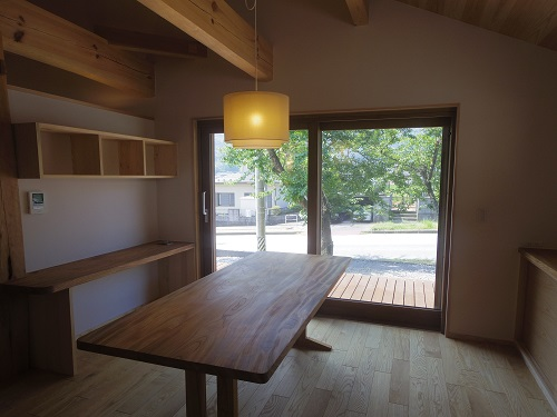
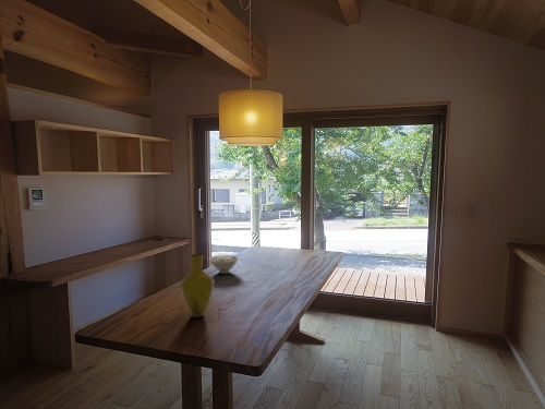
+ bowl [208,254,240,275]
+ vase [179,253,215,318]
